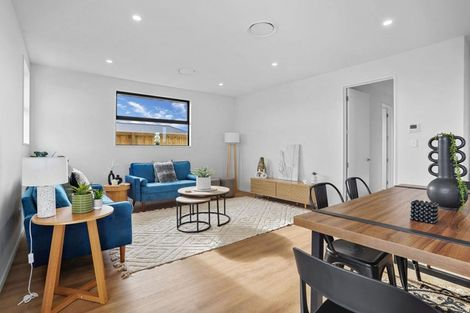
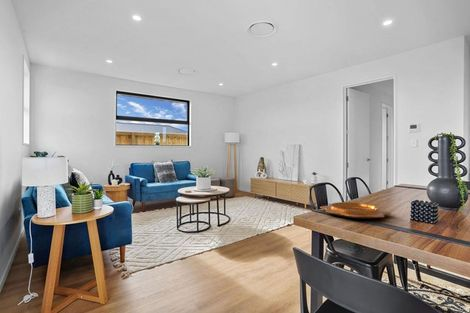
+ decorative bowl [320,201,392,220]
